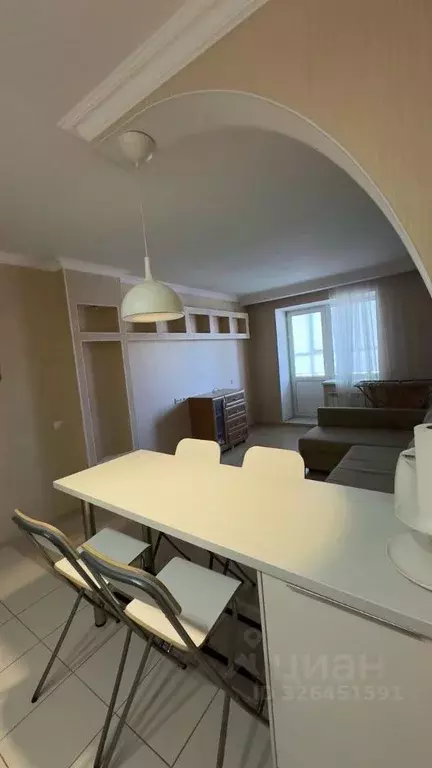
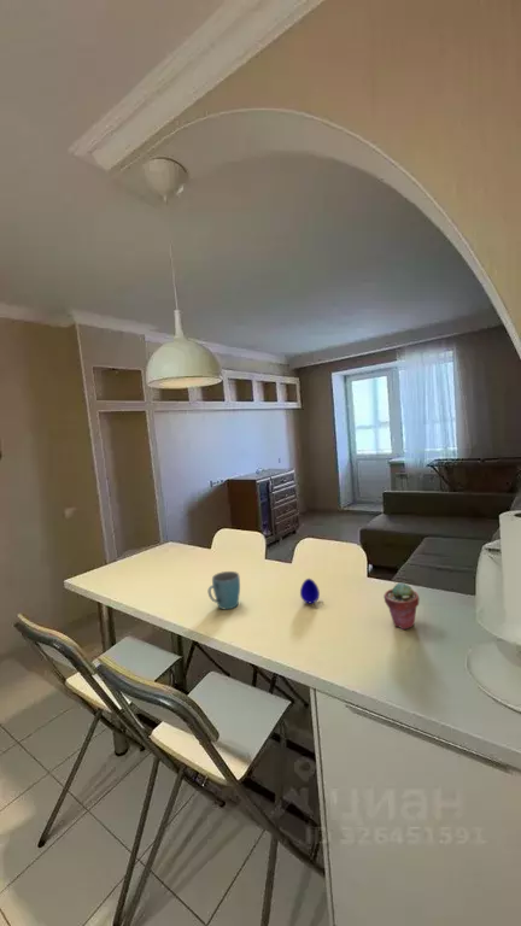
+ decorative egg [299,578,321,604]
+ mug [207,570,241,610]
+ potted succulent [382,581,420,631]
